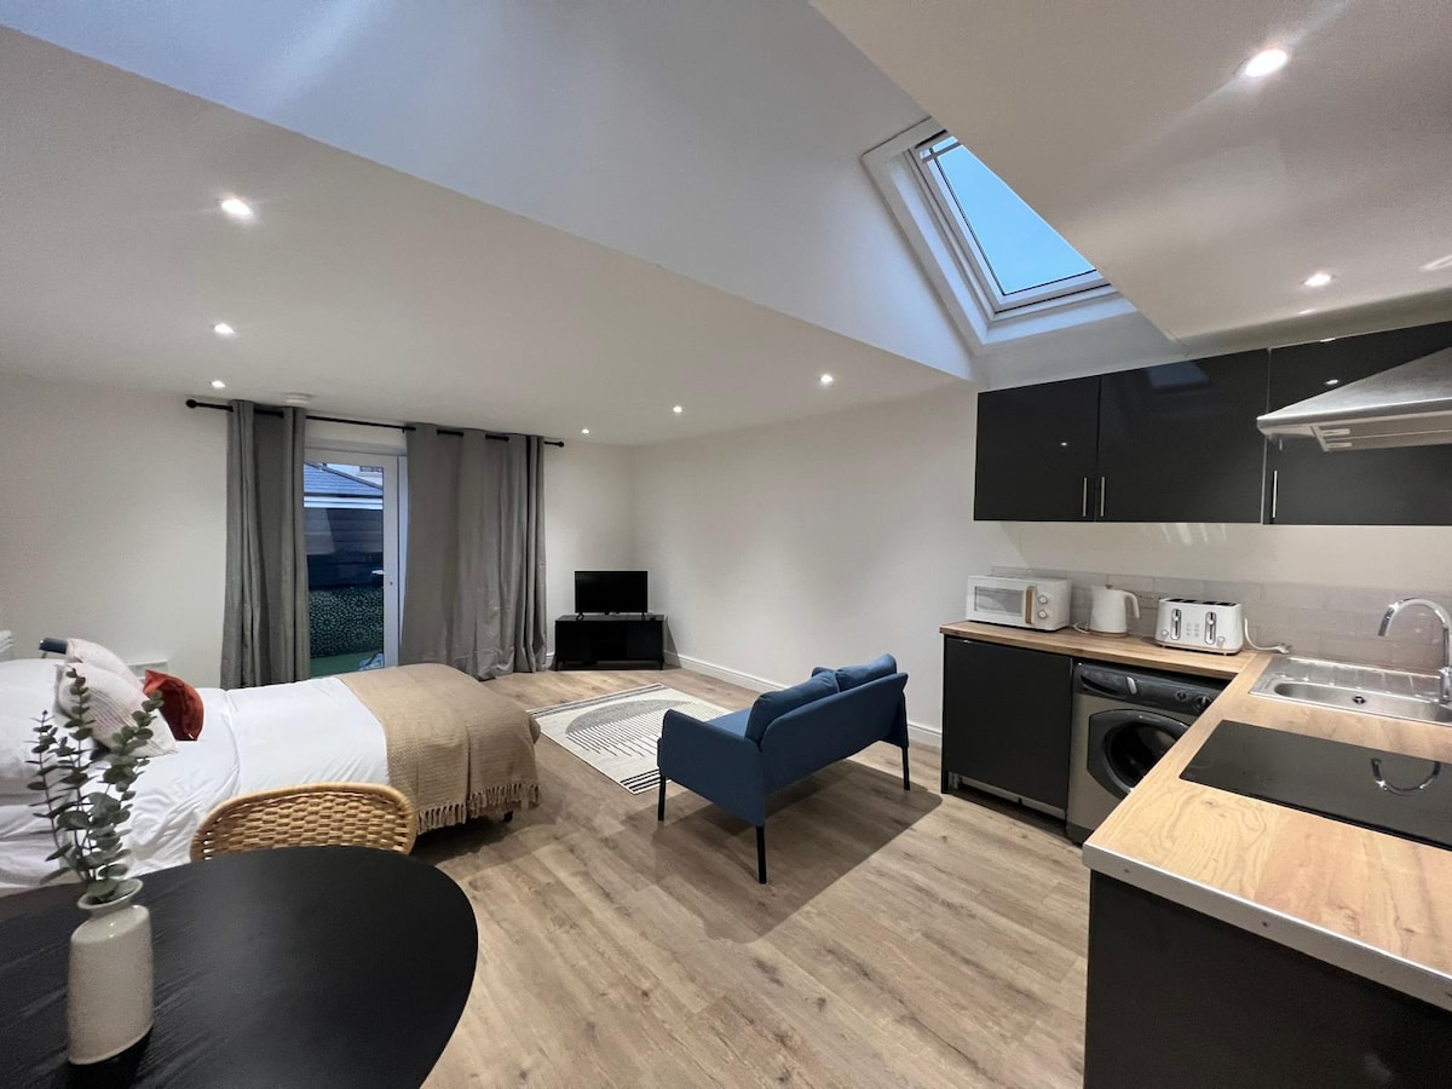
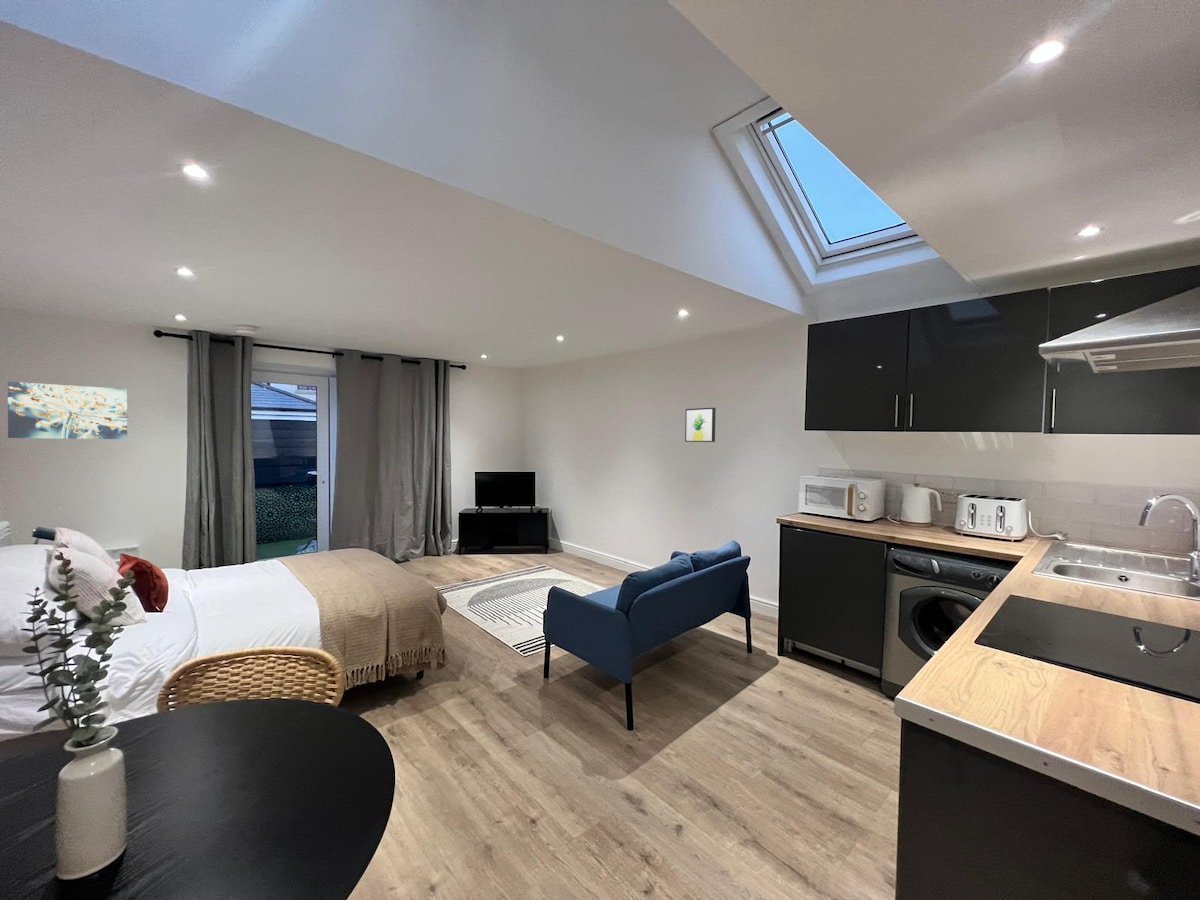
+ wall art [7,381,128,440]
+ wall art [684,407,717,443]
